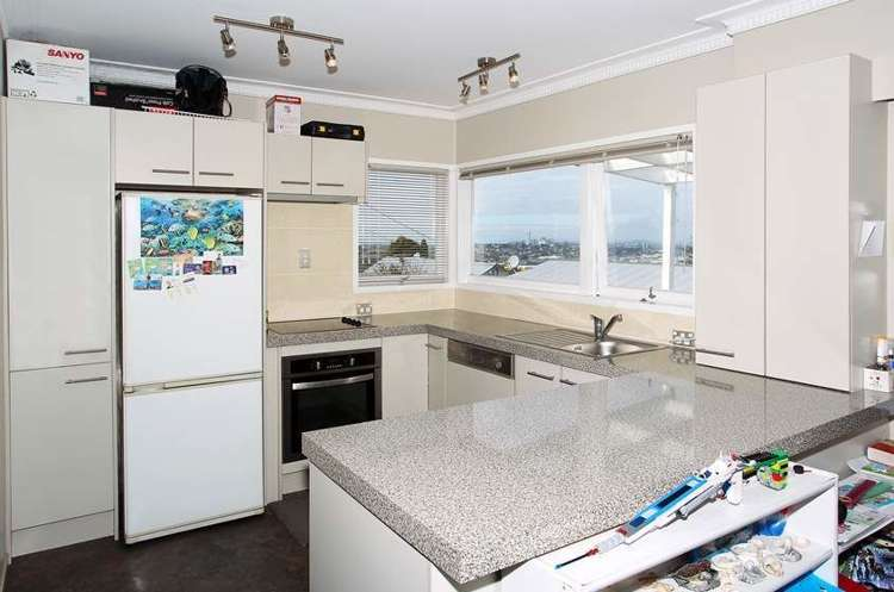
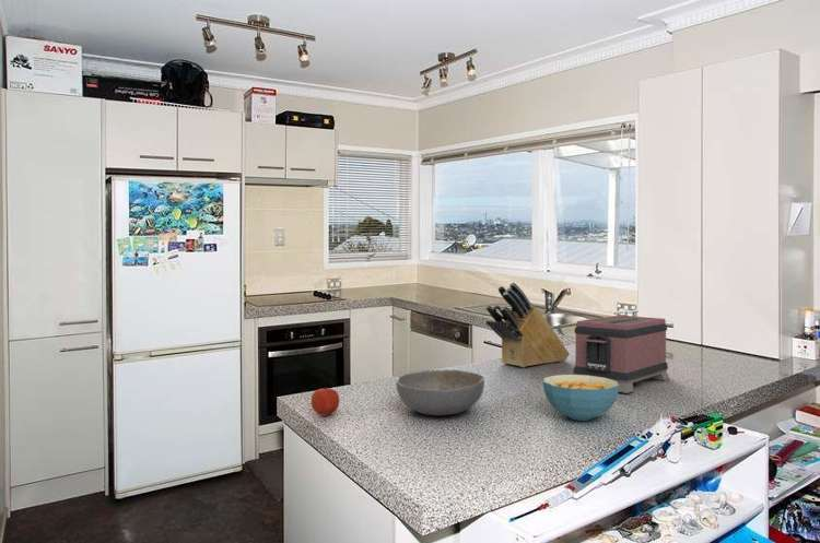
+ bowl [395,368,485,416]
+ knife block [484,281,571,368]
+ apple [311,386,340,417]
+ toaster [572,315,671,394]
+ cereal bowl [542,374,619,422]
